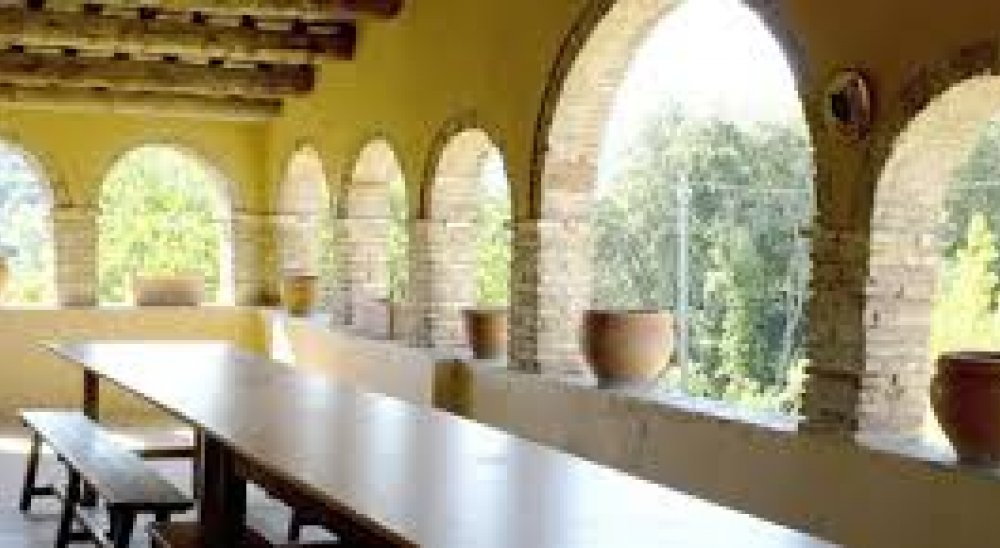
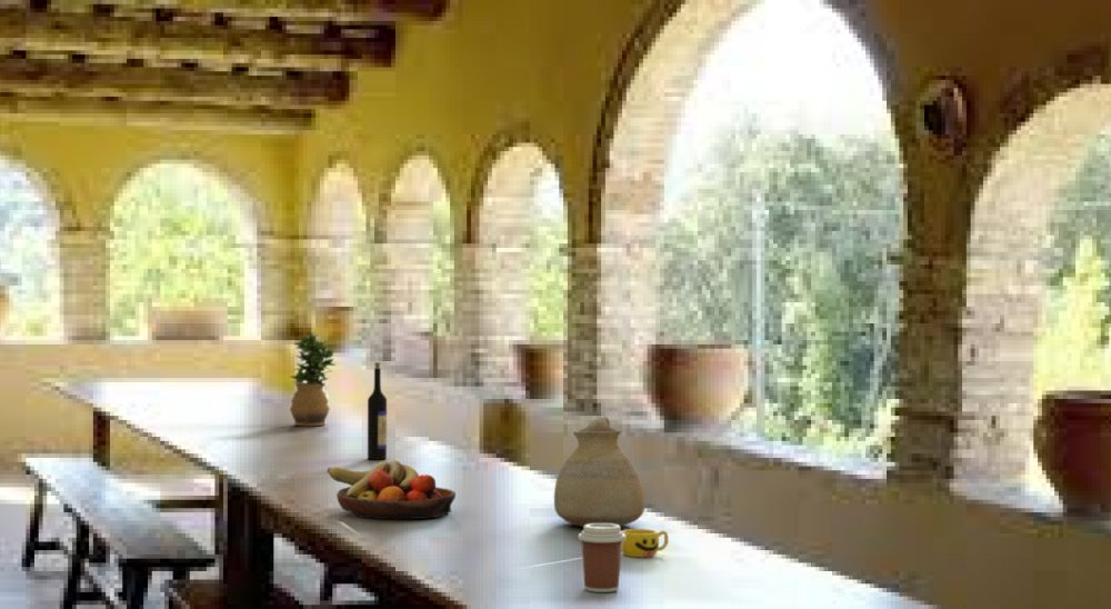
+ fruit bowl [327,459,457,520]
+ coffee cup [577,523,625,593]
+ ceramic pitcher [553,416,647,528]
+ wine bottle [367,361,388,460]
+ cup [621,528,670,558]
+ potted plant [289,331,336,427]
